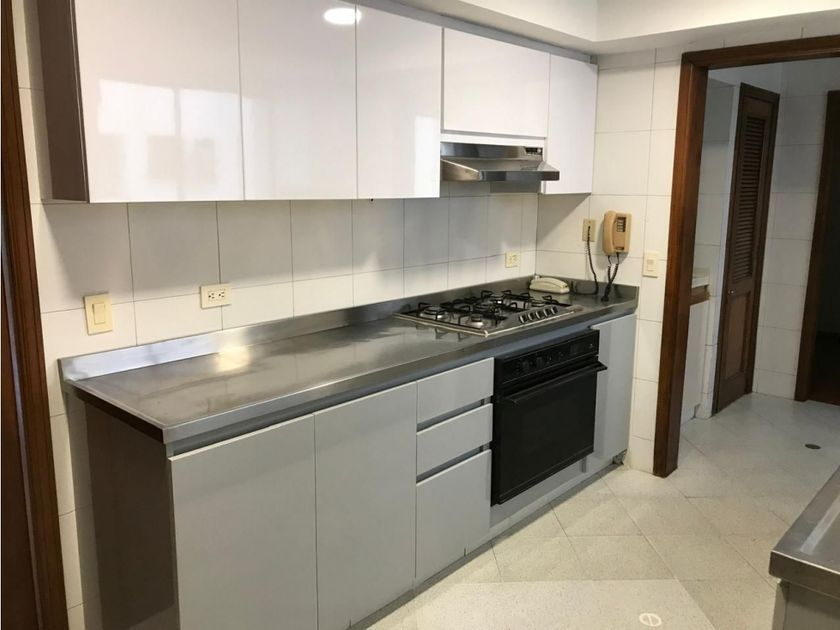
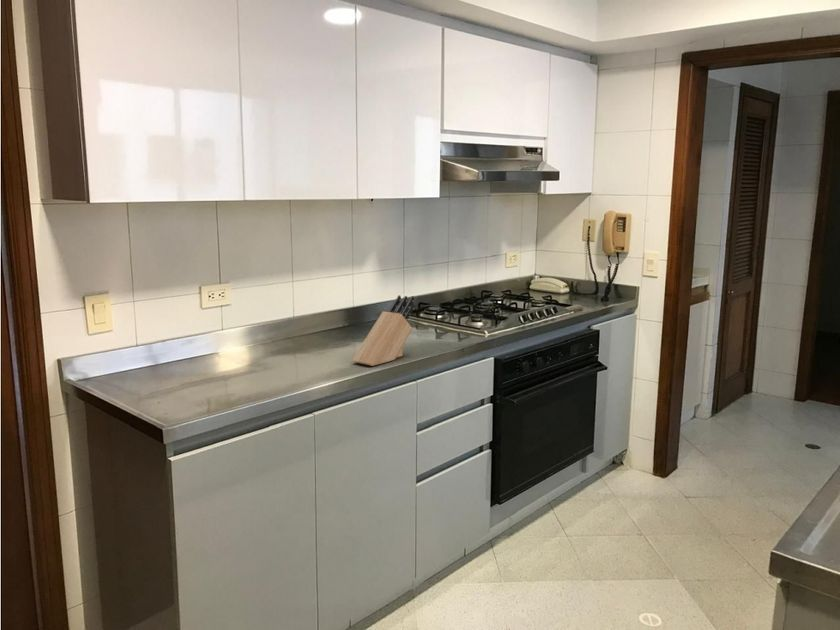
+ knife block [351,294,415,367]
